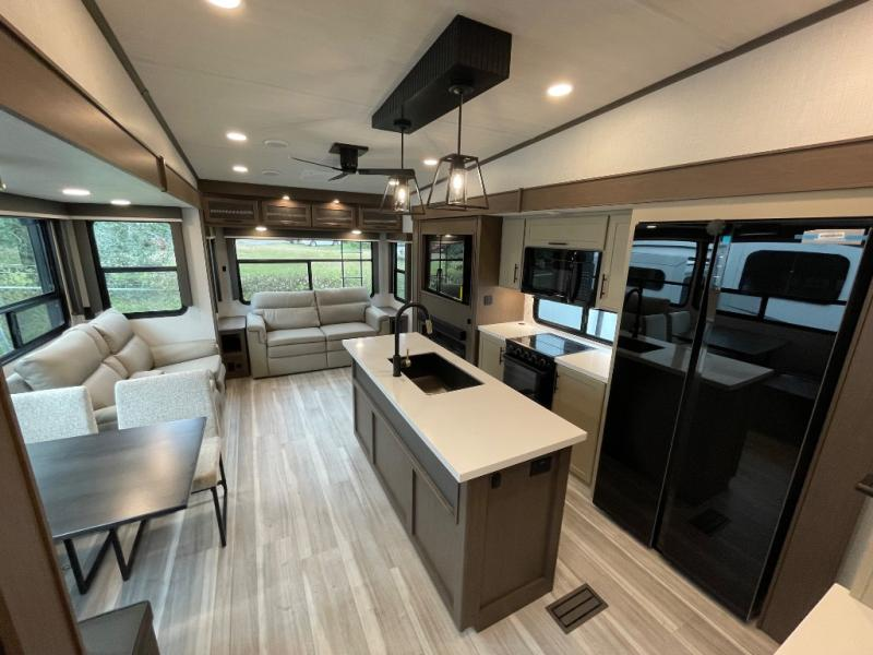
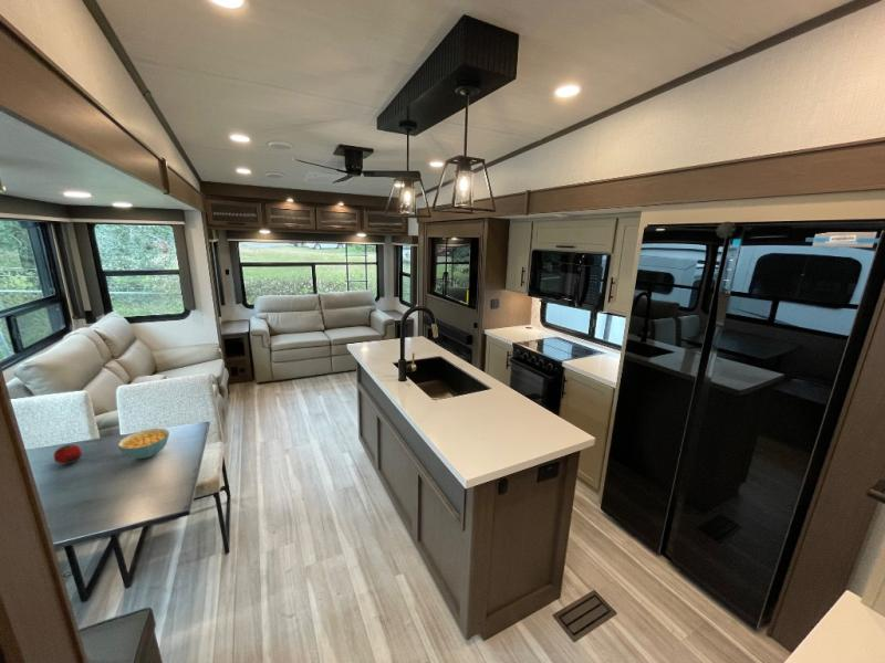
+ cereal bowl [117,428,170,460]
+ fruit [53,443,83,465]
